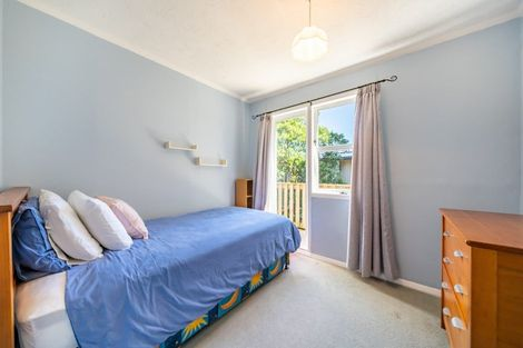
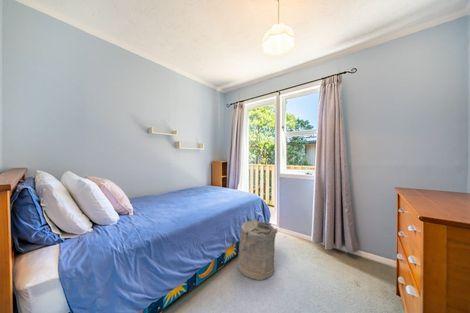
+ laundry hamper [237,218,279,281]
